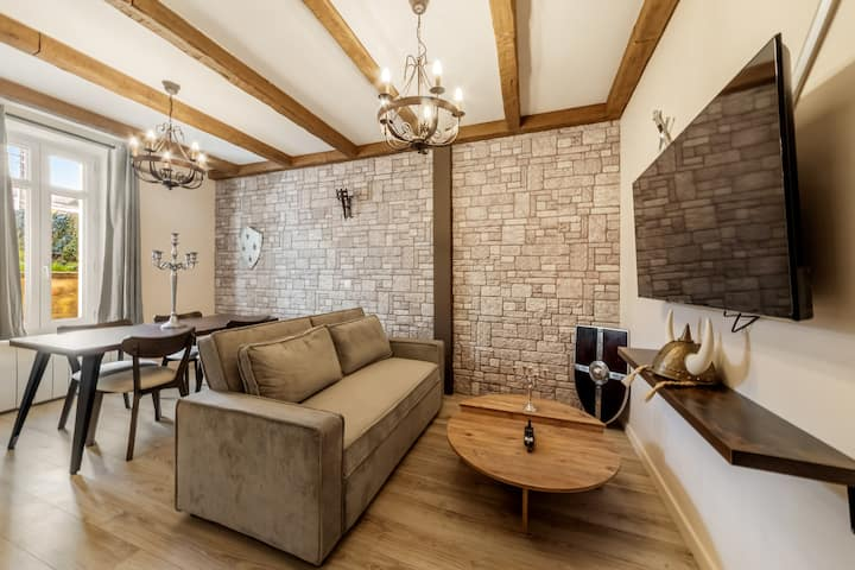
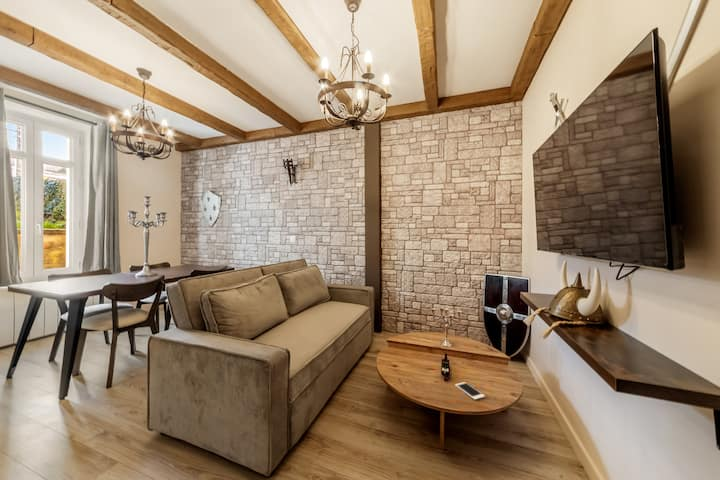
+ cell phone [454,381,486,401]
